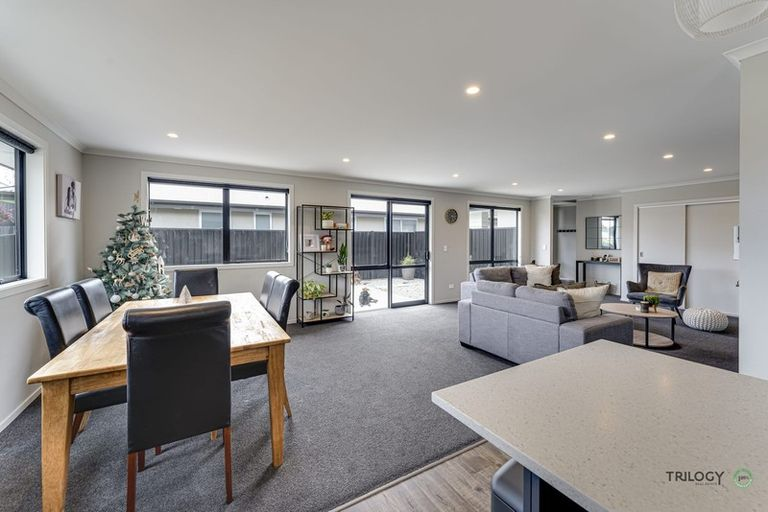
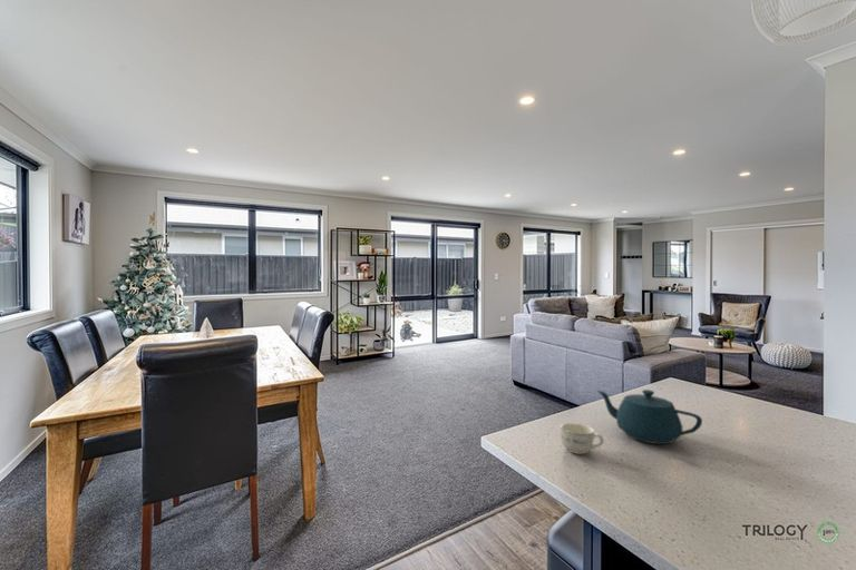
+ teapot [596,389,703,445]
+ cup [560,422,605,455]
